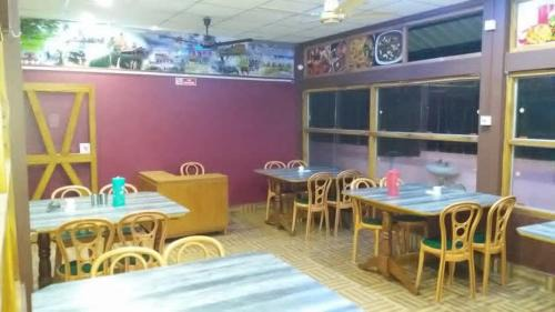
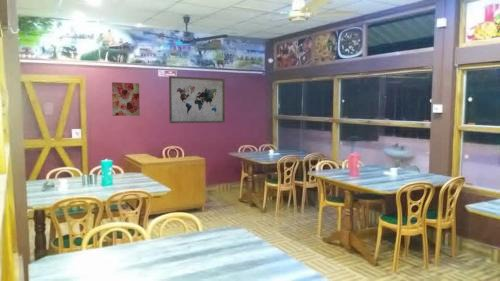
+ wall art [168,75,226,124]
+ wall art [111,81,141,117]
